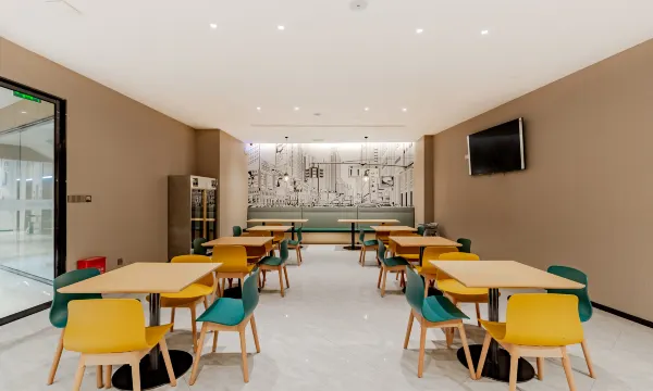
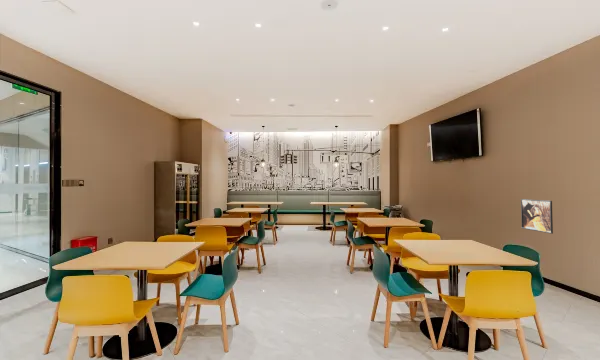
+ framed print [520,198,554,235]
